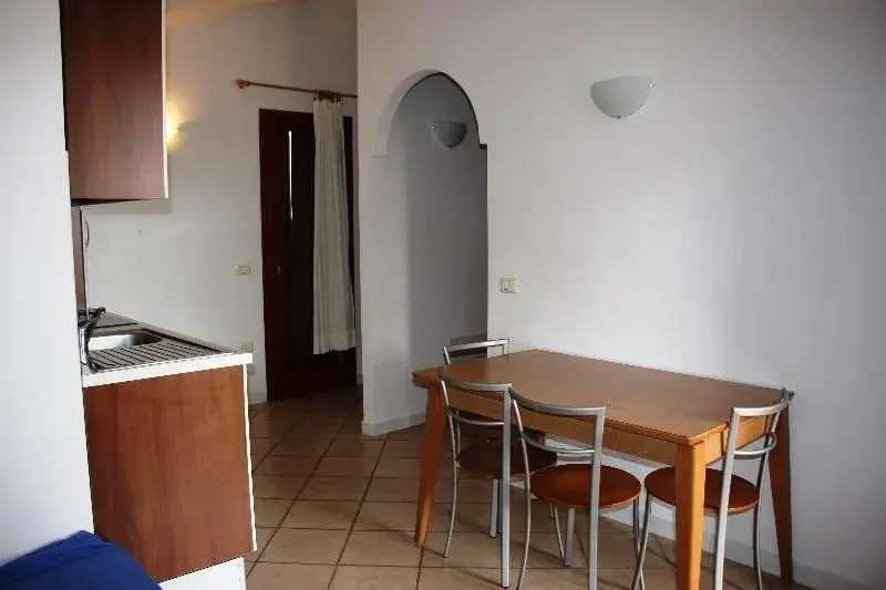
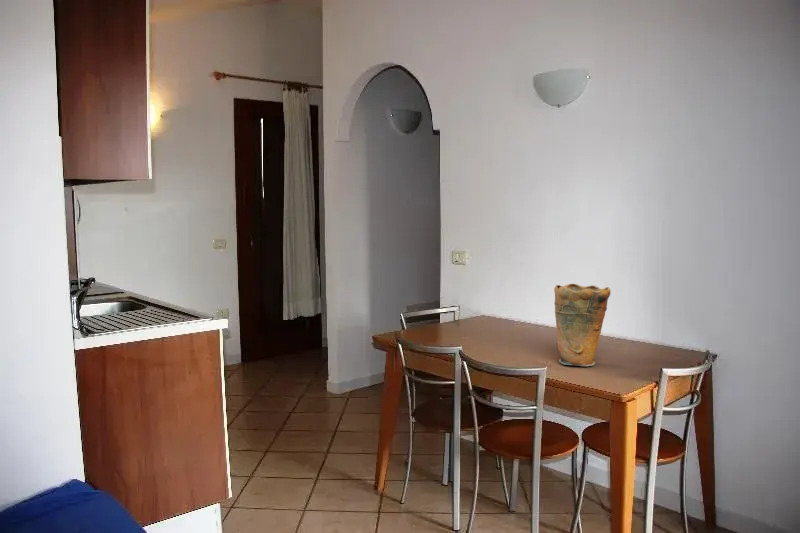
+ vase [553,283,612,367]
